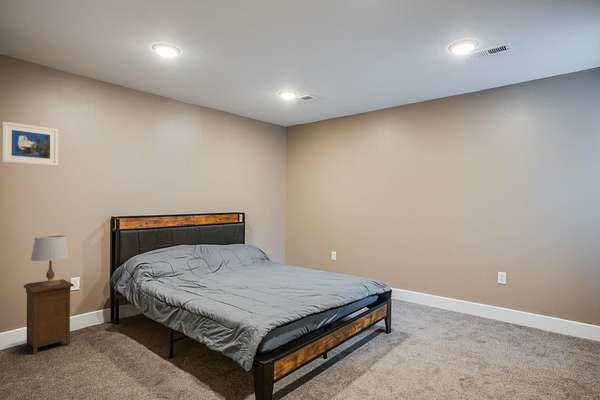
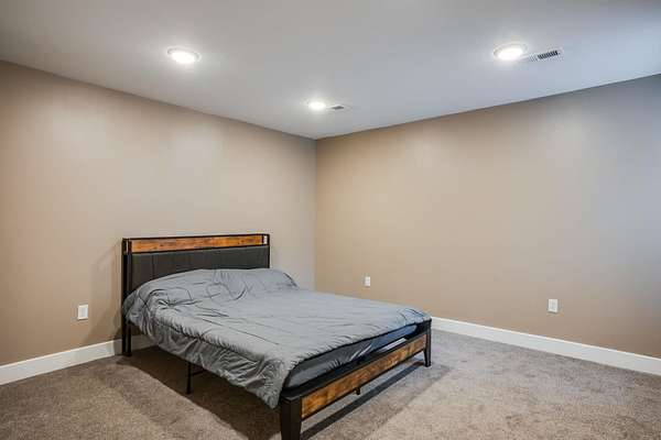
- nightstand [23,279,75,355]
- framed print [1,121,59,167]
- table lamp [30,235,70,287]
